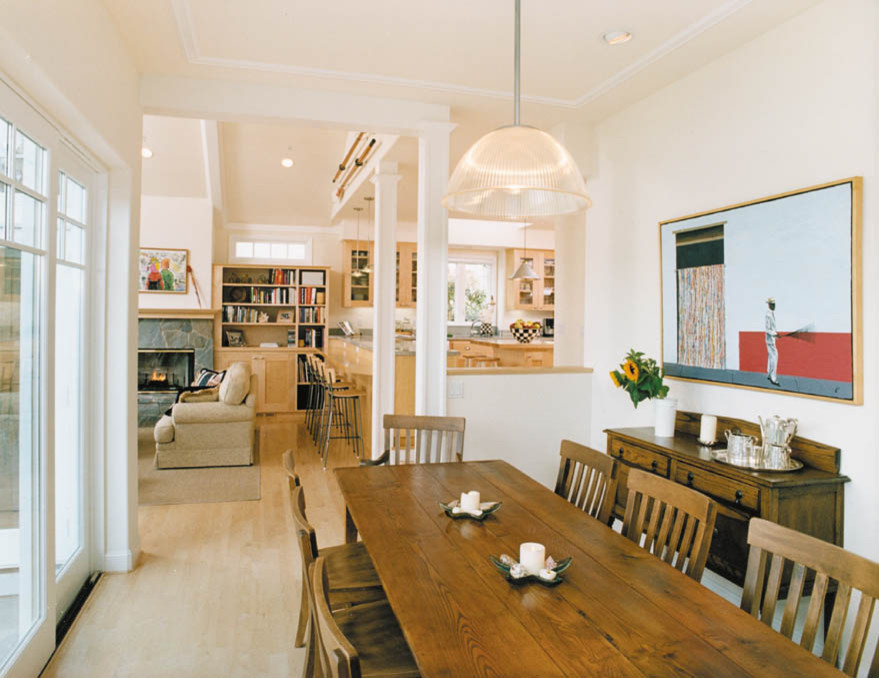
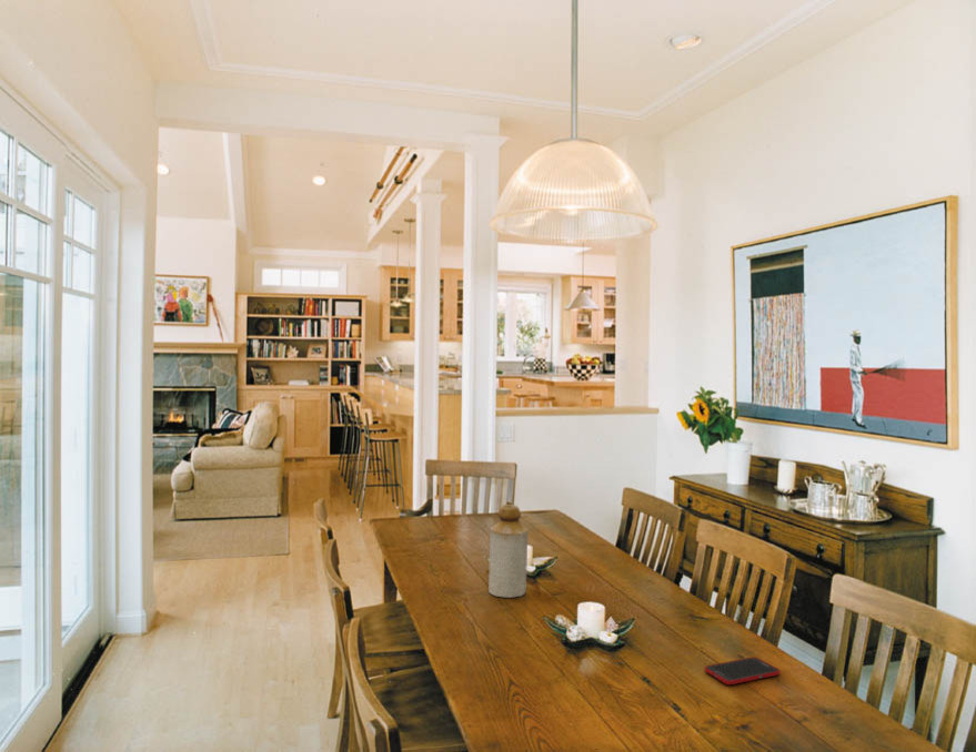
+ cell phone [704,657,782,685]
+ bottle [487,504,529,599]
